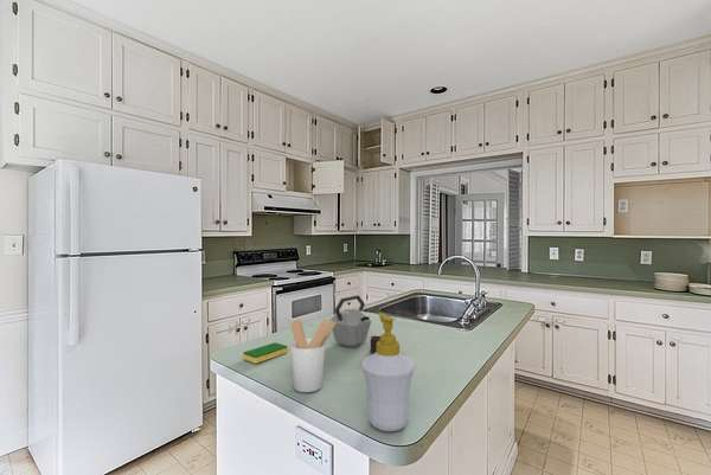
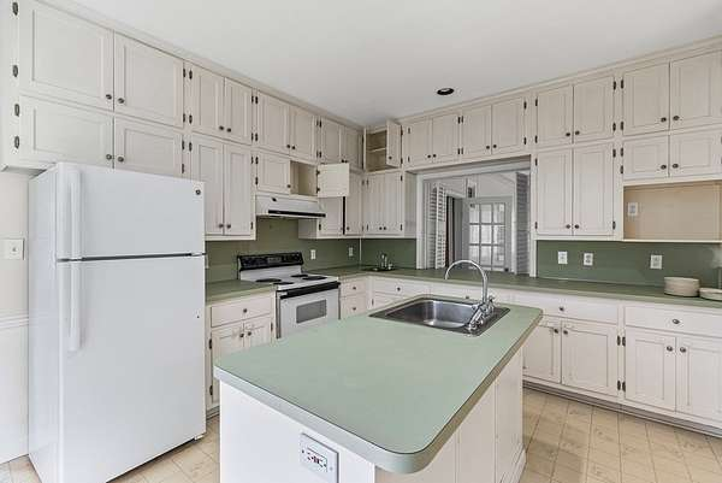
- utensil holder [289,317,335,393]
- kettle [328,295,398,353]
- dish sponge [242,341,289,365]
- soap bottle [360,312,417,432]
